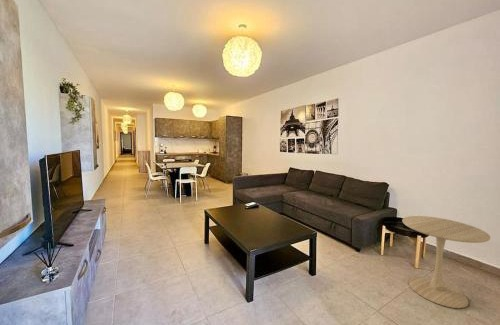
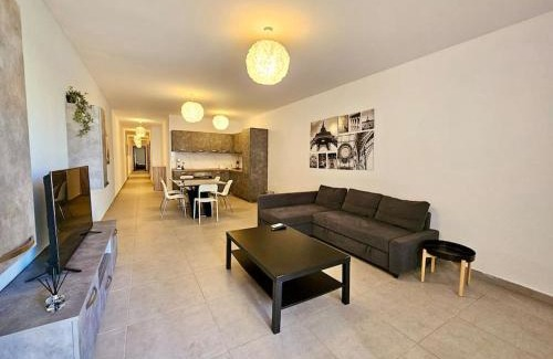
- side table [401,215,491,309]
